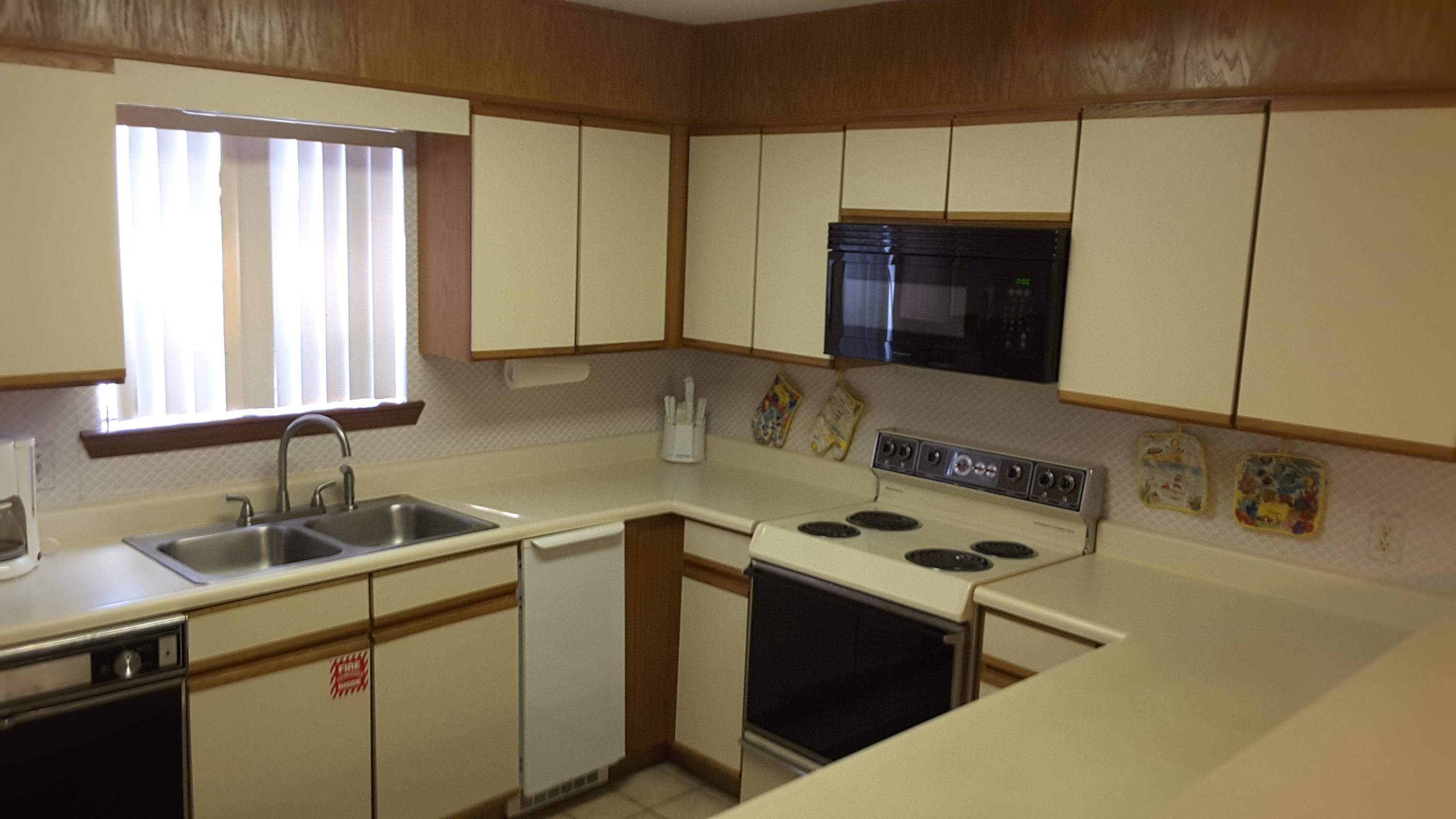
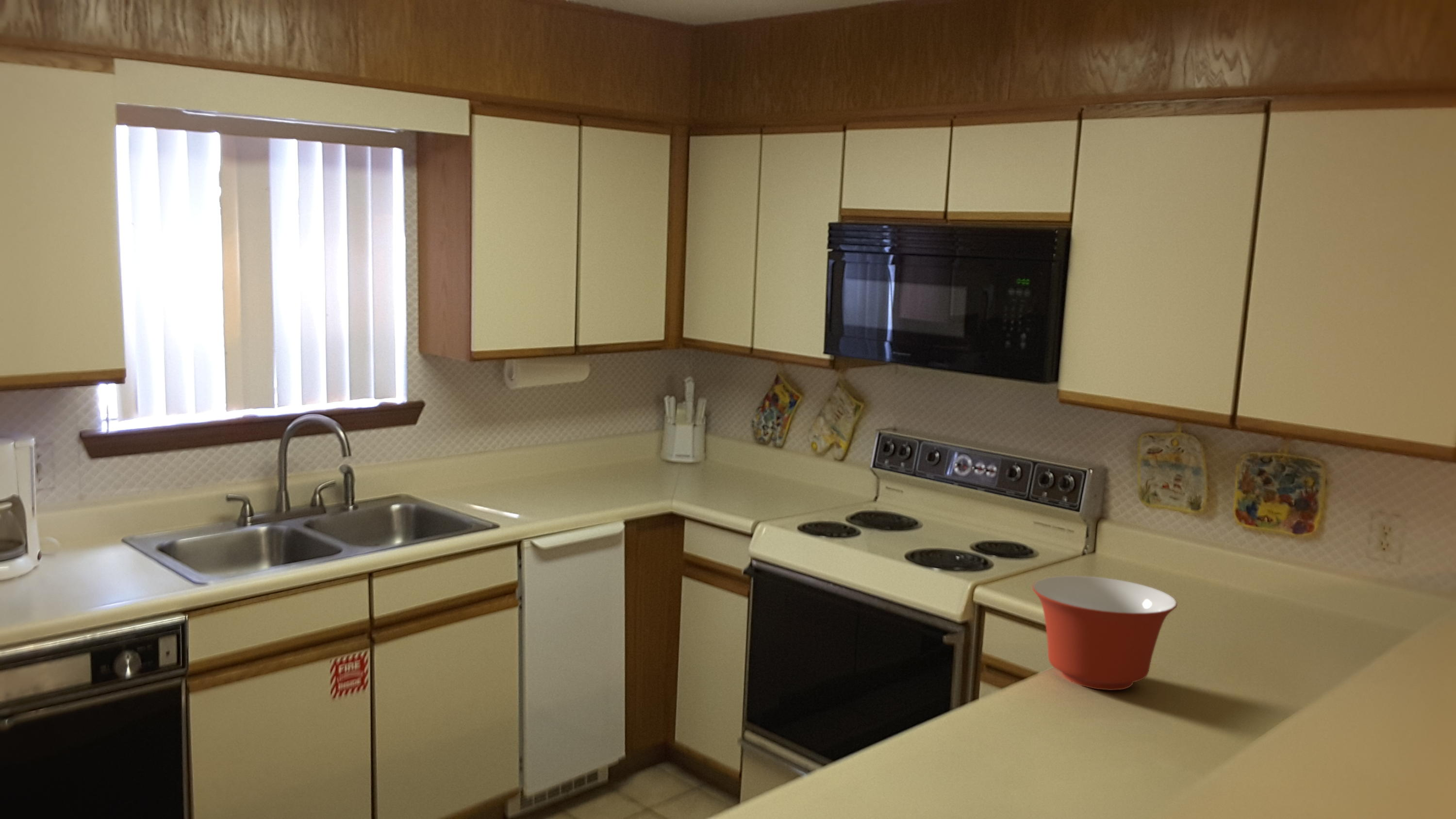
+ mixing bowl [1032,575,1178,691]
